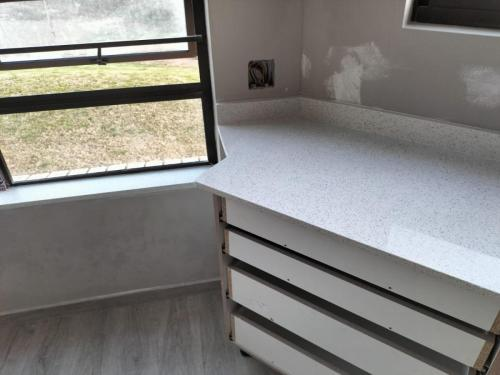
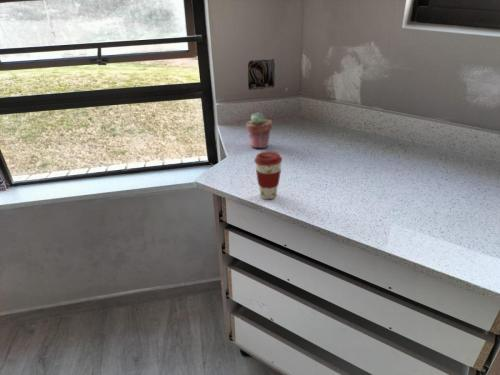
+ coffee cup [253,150,283,200]
+ potted succulent [245,112,273,149]
